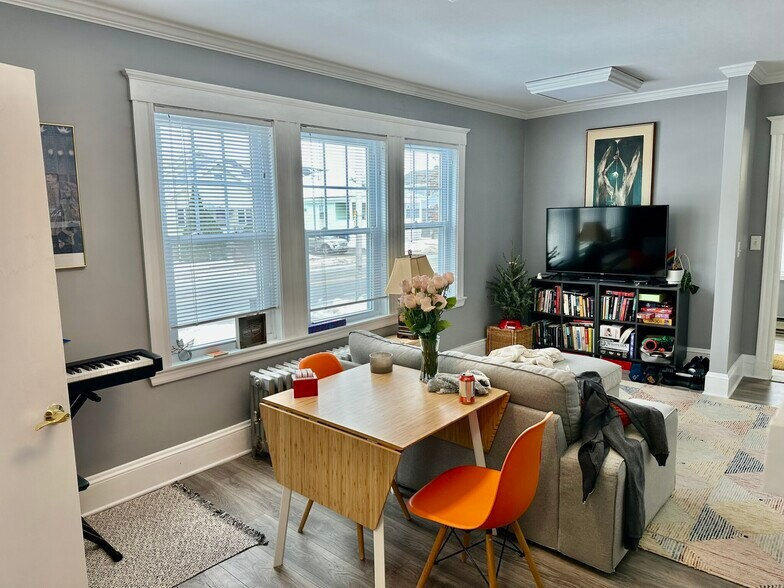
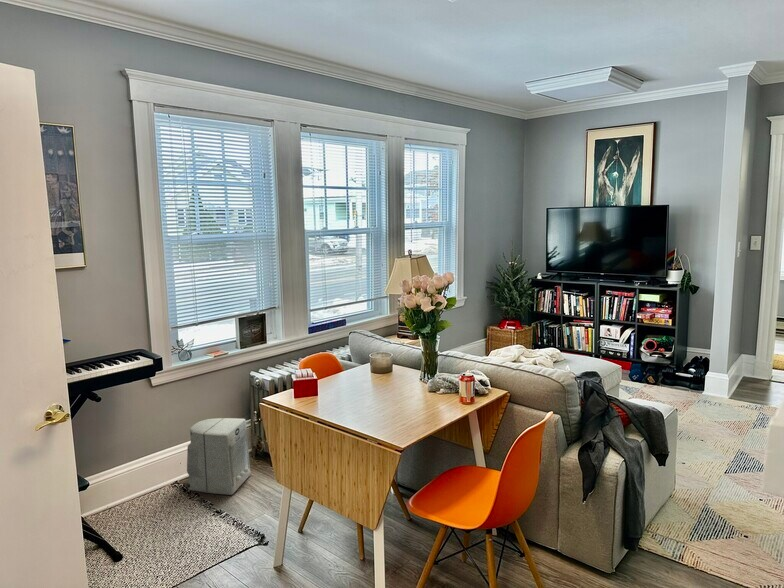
+ speaker [186,417,252,496]
